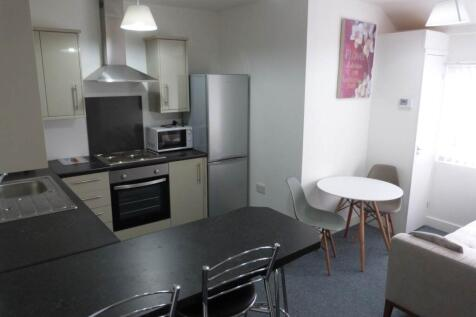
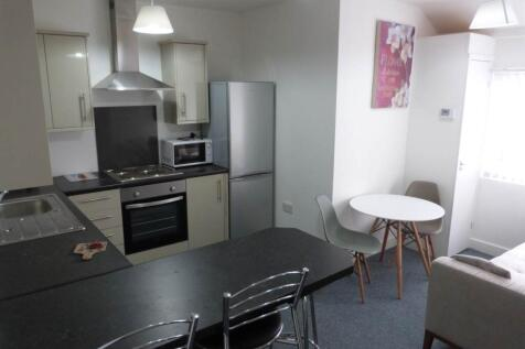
+ cutting board [73,239,108,261]
